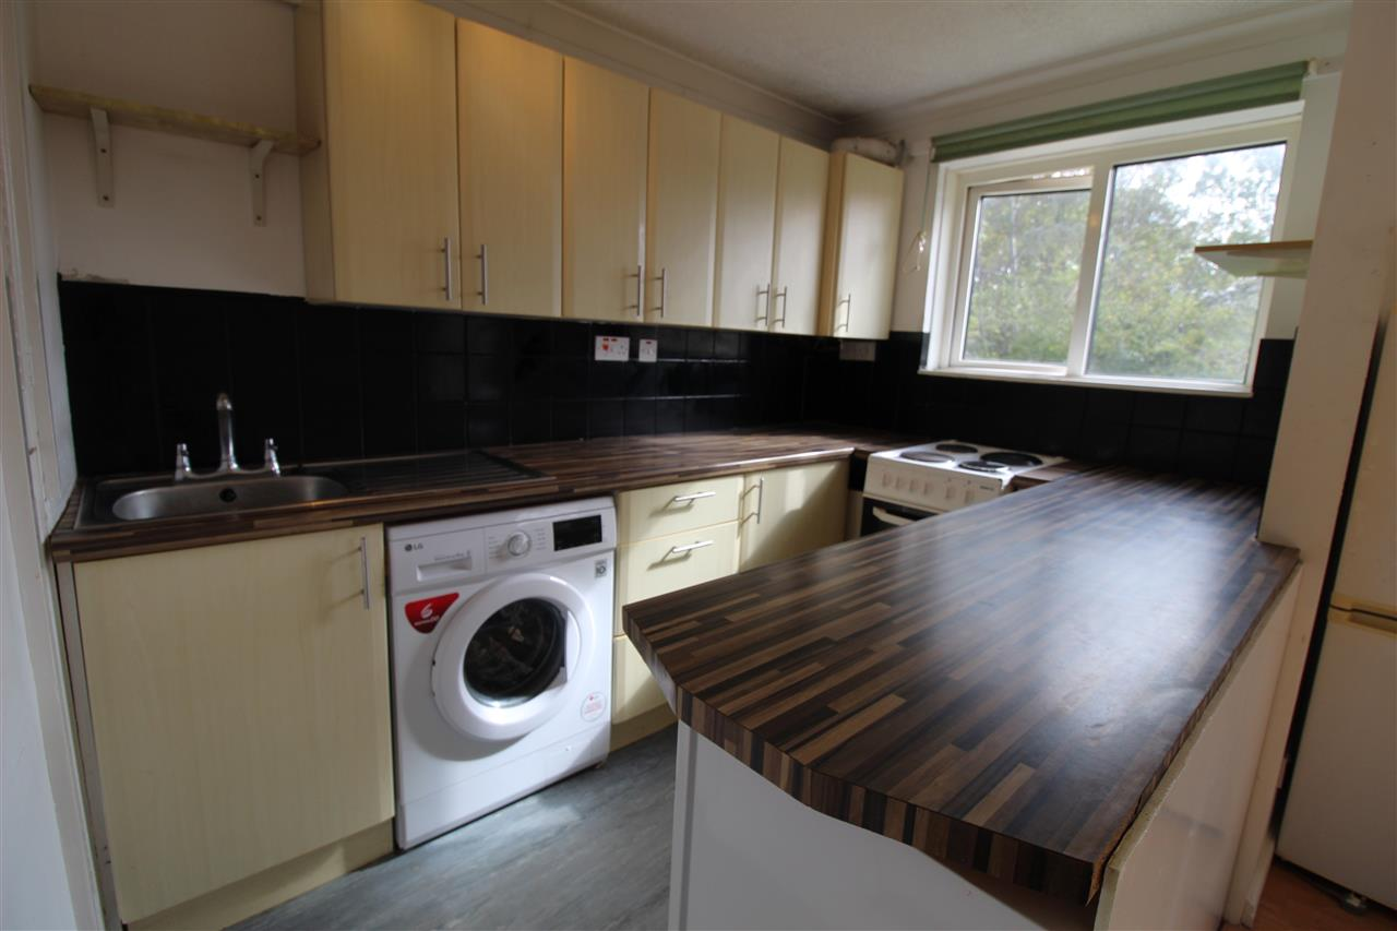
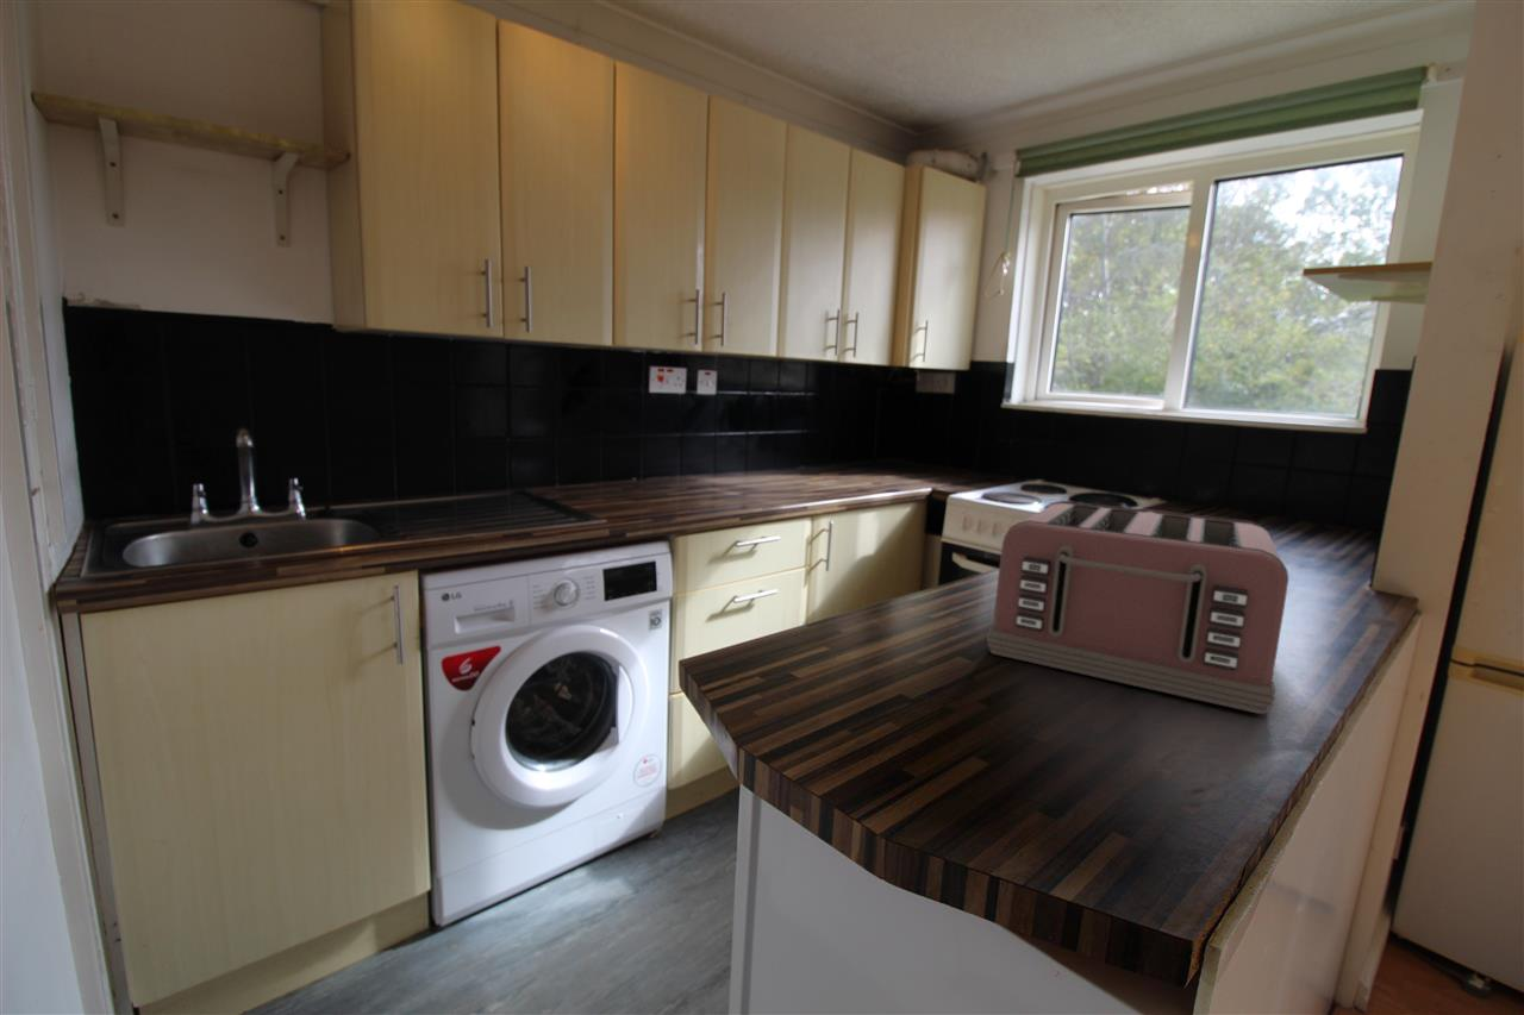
+ toaster [986,500,1289,715]
